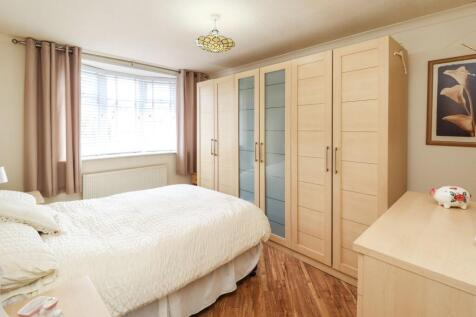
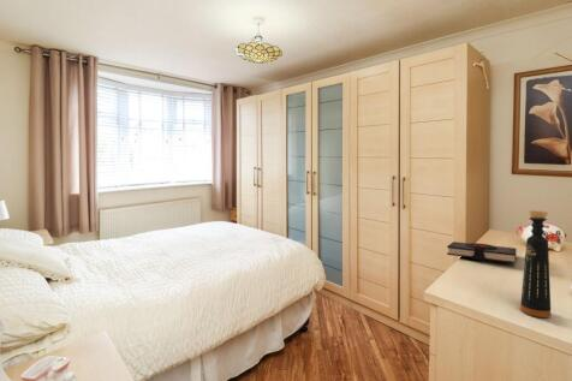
+ bottle [519,210,552,319]
+ book [446,240,518,264]
